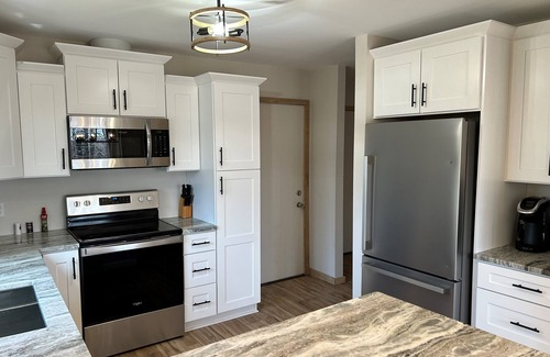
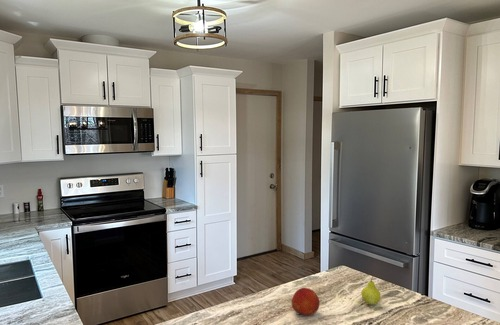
+ fruit [360,272,381,306]
+ fruit [291,287,320,317]
